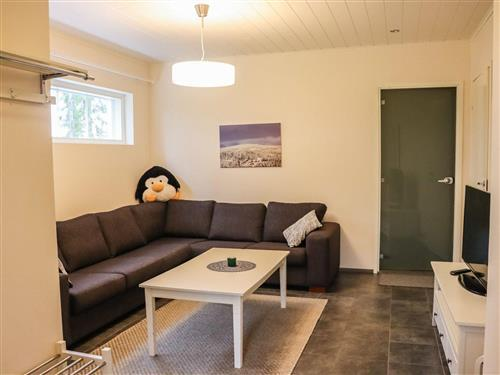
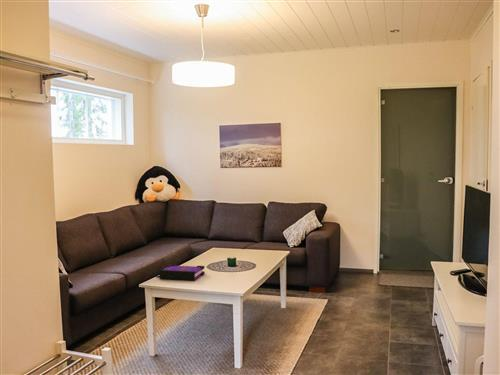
+ board game [155,263,206,282]
